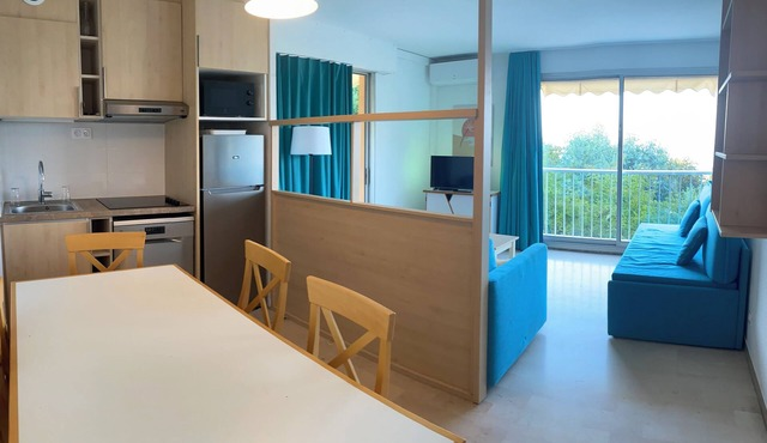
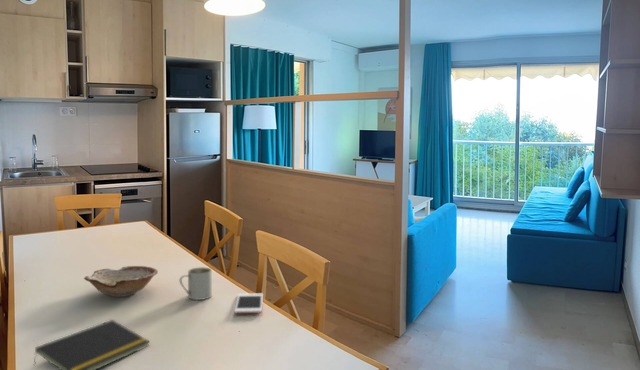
+ mug [179,266,213,301]
+ cell phone [233,293,264,314]
+ notepad [33,319,151,370]
+ bowl [83,265,159,298]
